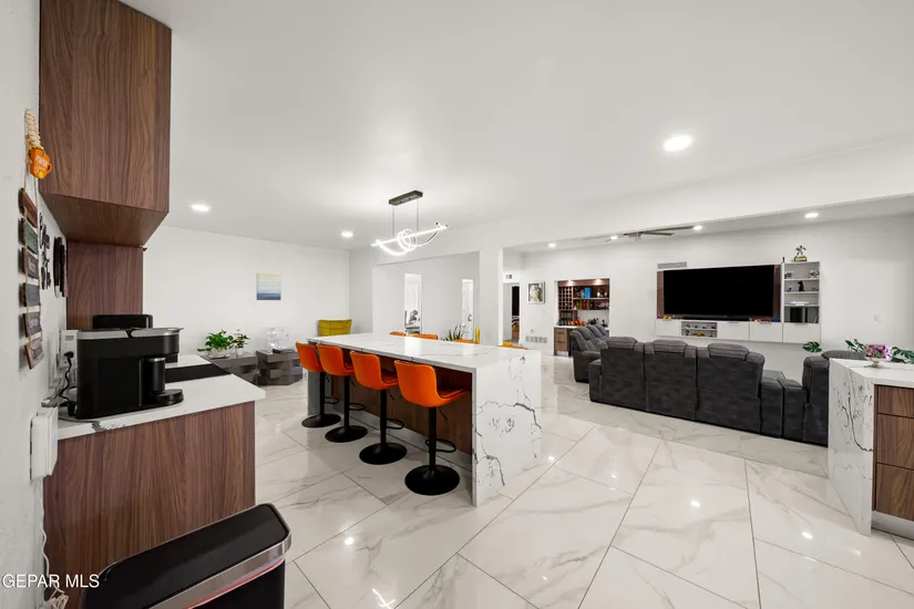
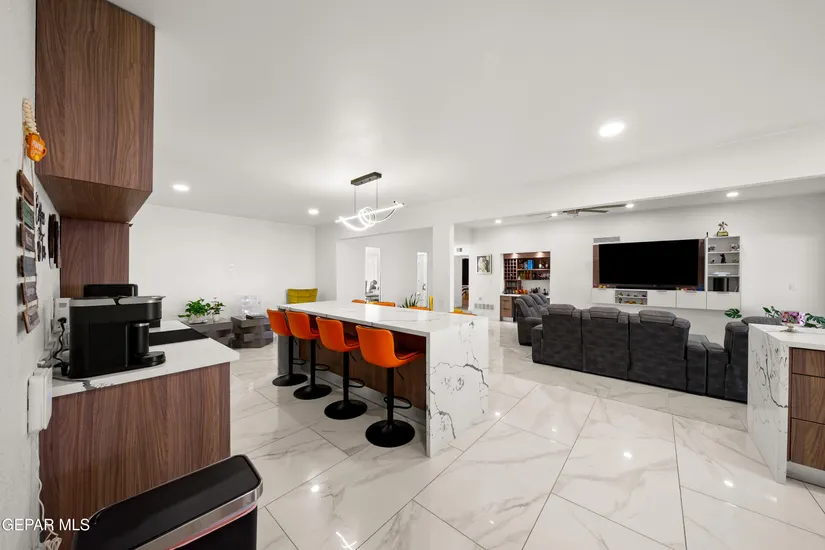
- wall art [256,272,283,301]
